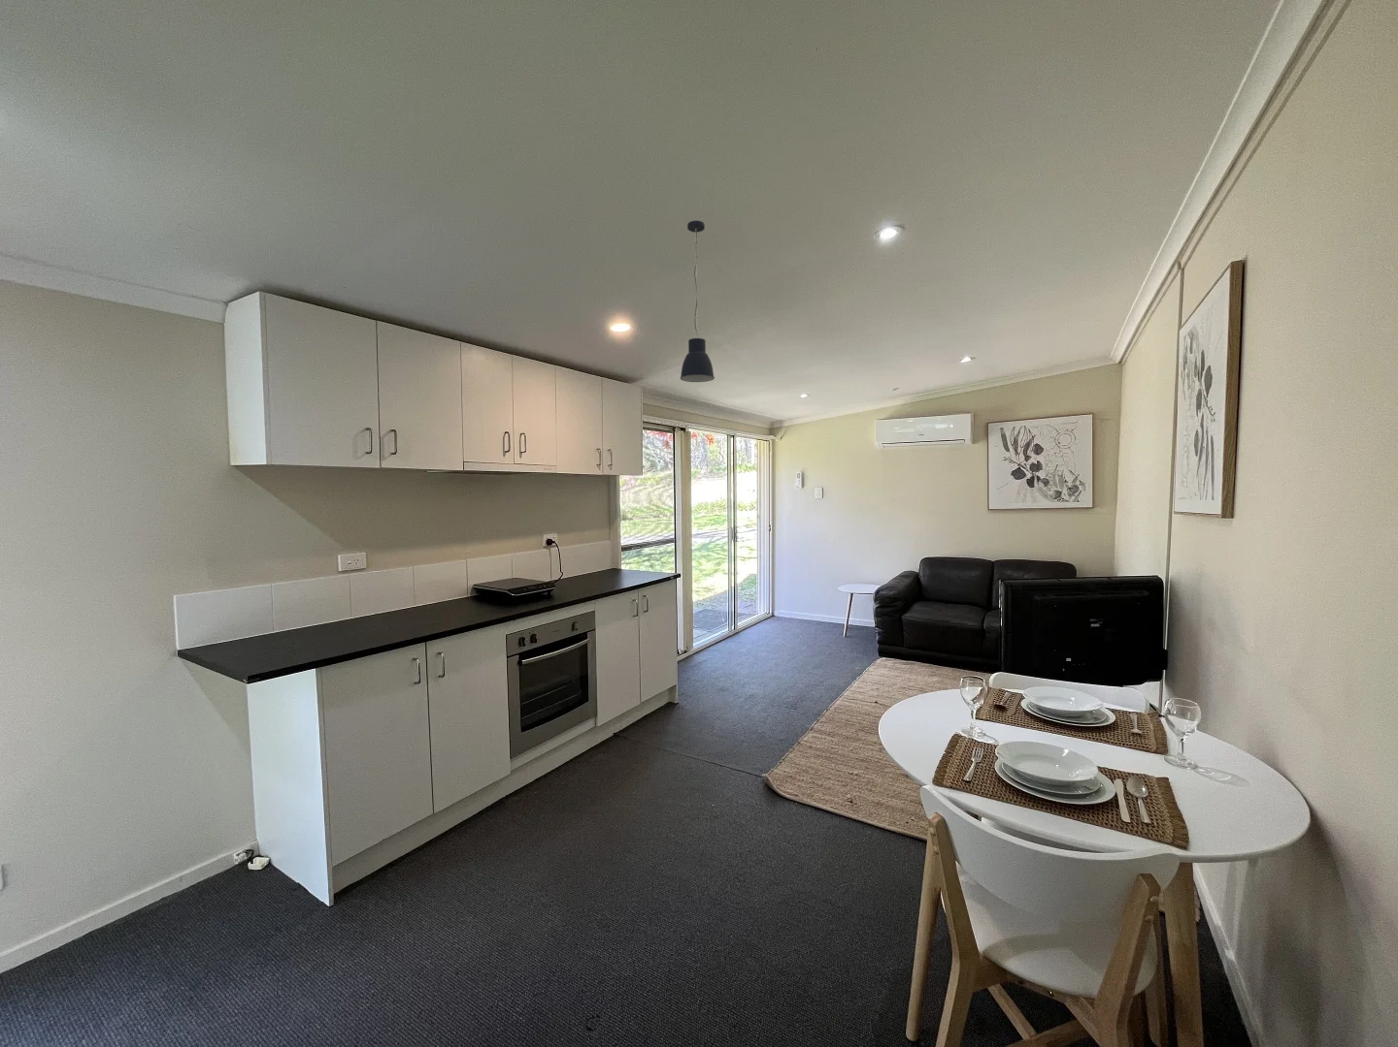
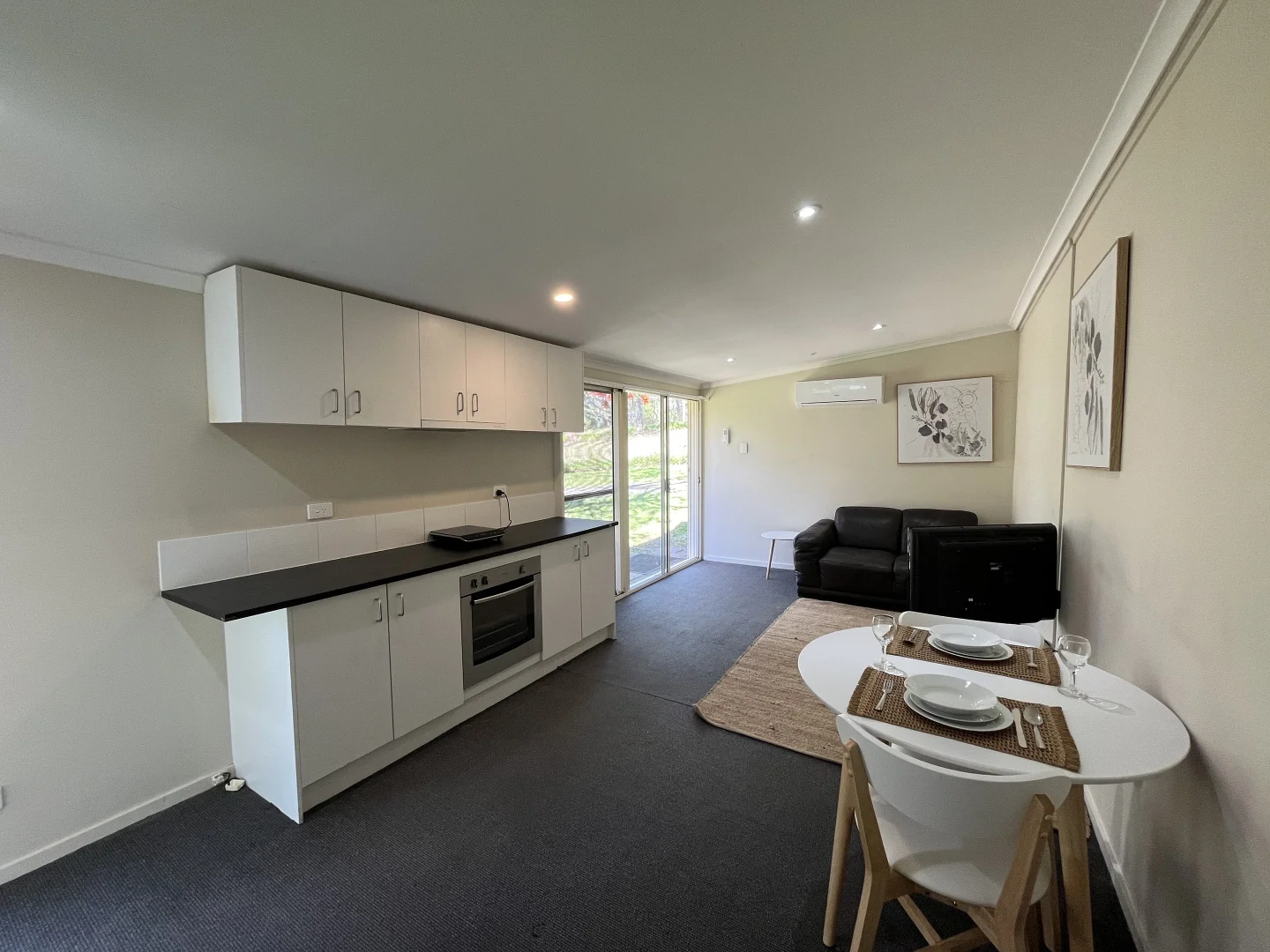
- pendant light [679,220,716,383]
